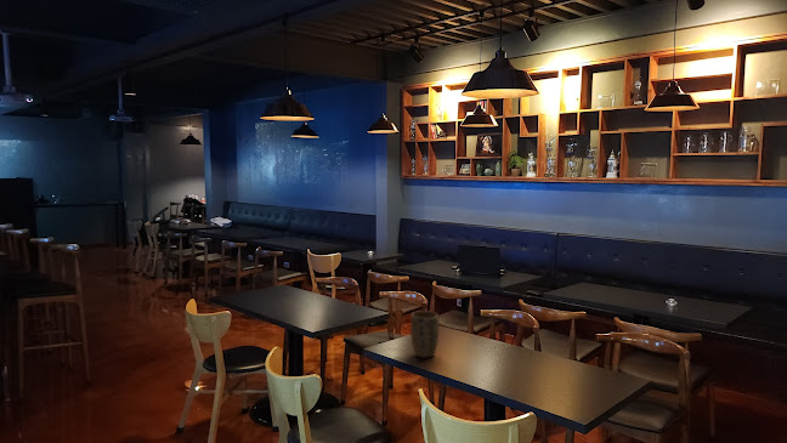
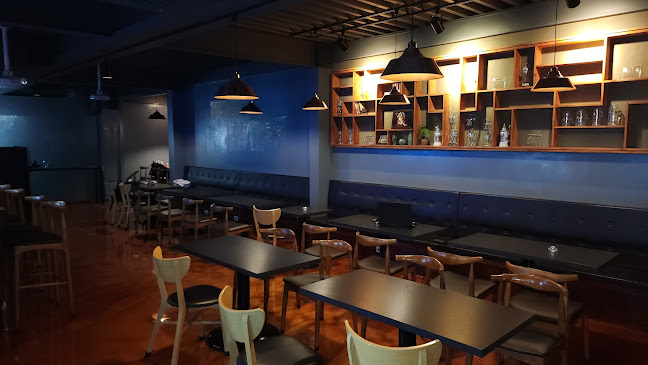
- plant pot [409,309,440,359]
